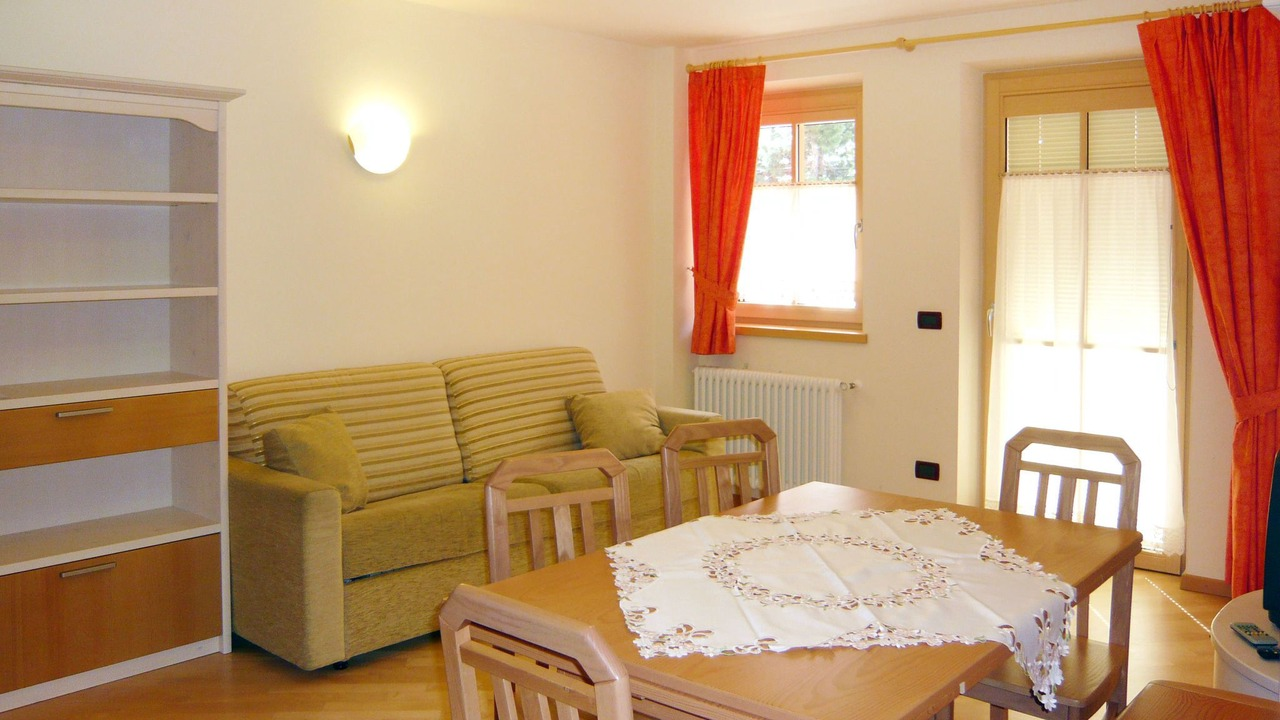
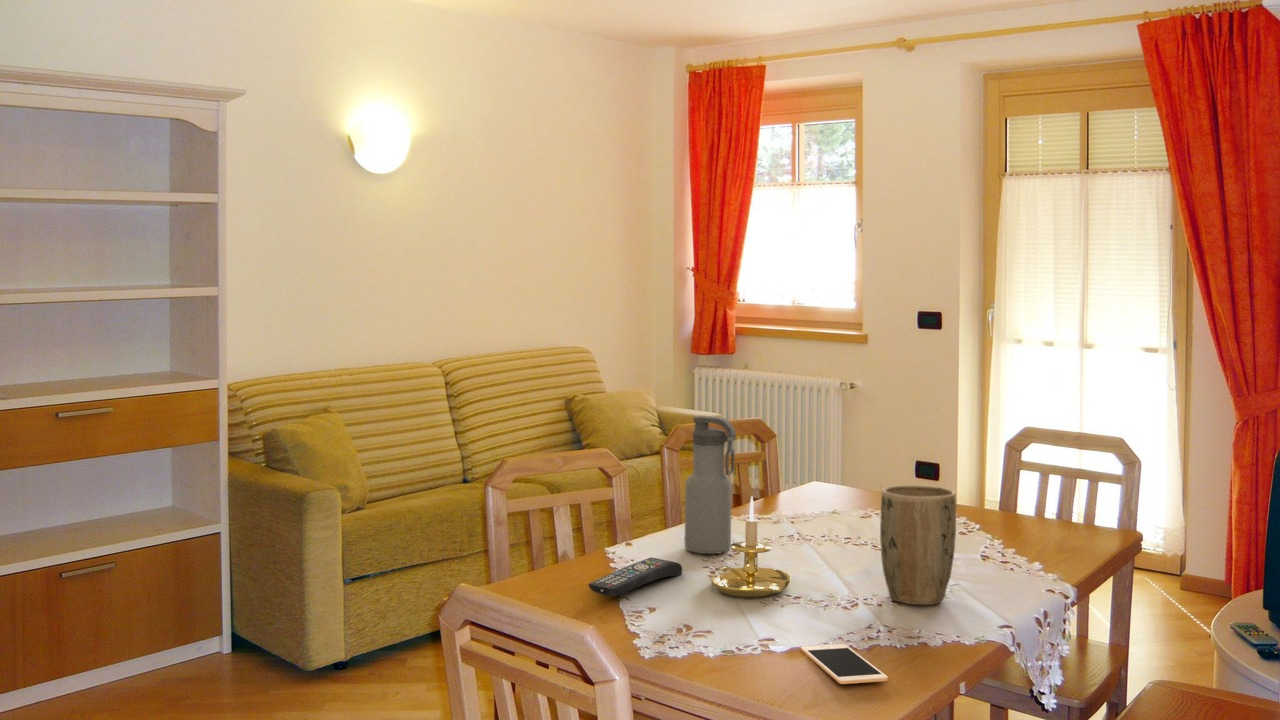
+ candle holder [709,495,792,598]
+ plant pot [879,484,957,606]
+ remote control [587,557,683,597]
+ water bottle [684,415,737,555]
+ cell phone [800,643,889,685]
